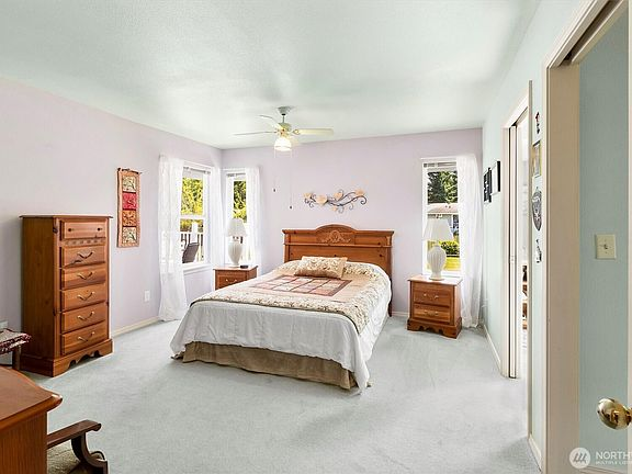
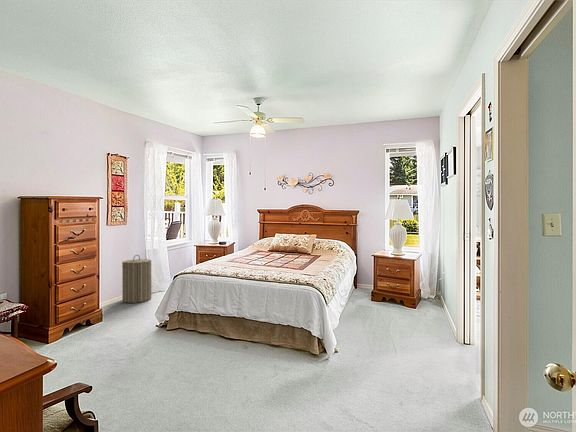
+ laundry hamper [121,254,152,304]
